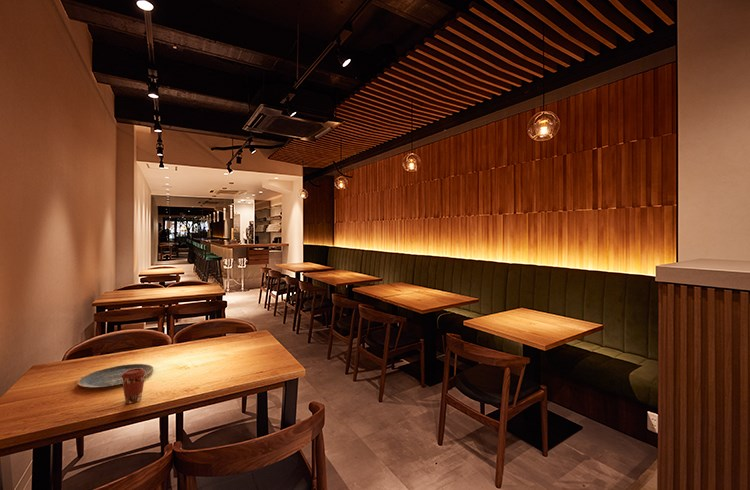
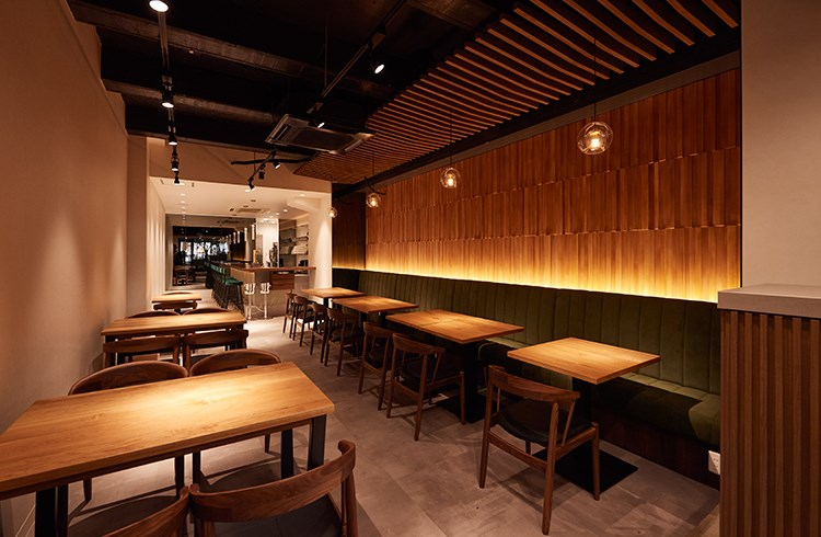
- coffee cup [121,368,146,405]
- plate [76,363,154,389]
